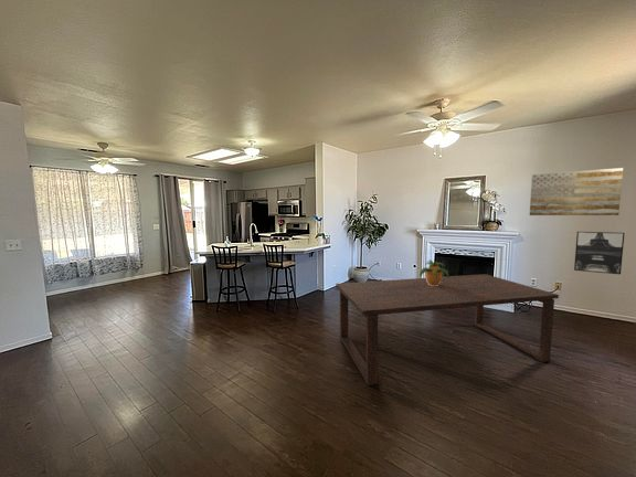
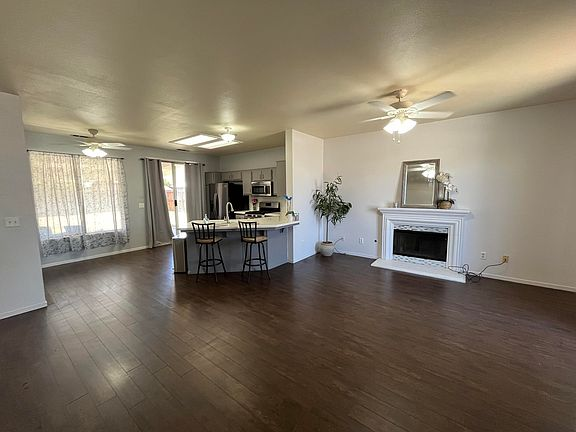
- dining table [335,273,560,386]
- wall art [529,167,624,216]
- potted plant [418,258,451,286]
- wall art [573,231,626,275]
